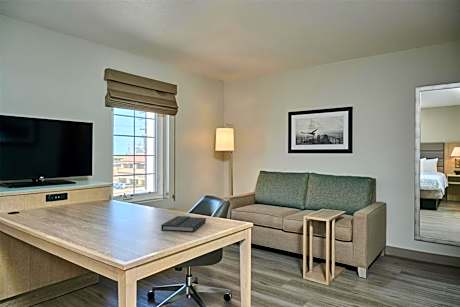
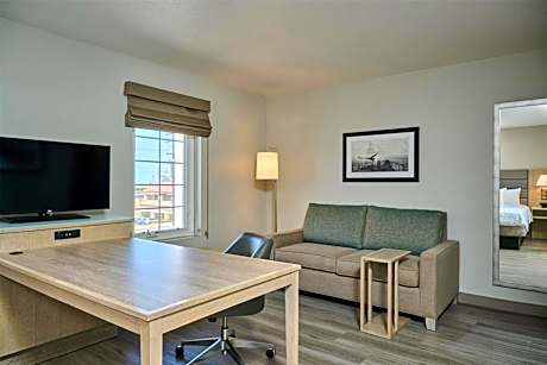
- book [160,215,207,233]
